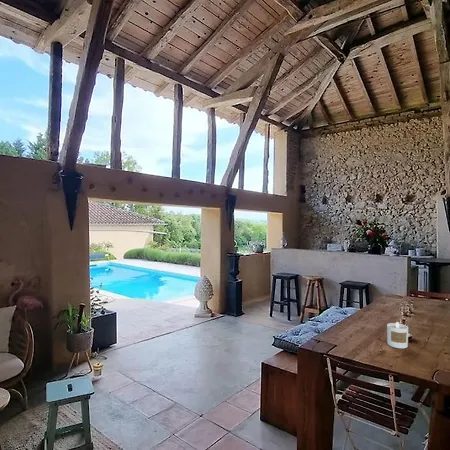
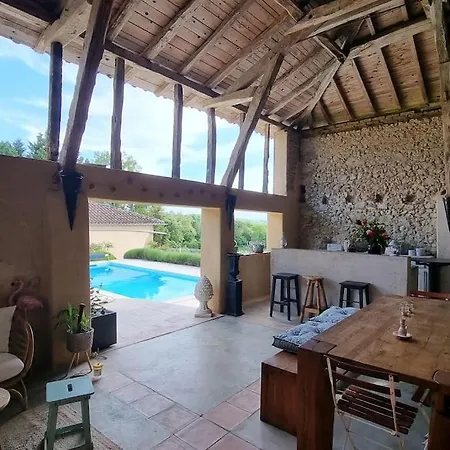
- candle [386,321,409,349]
